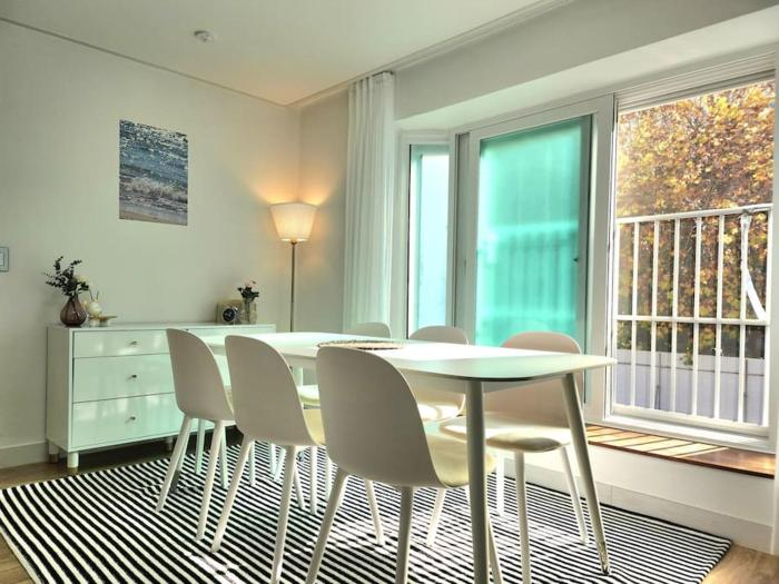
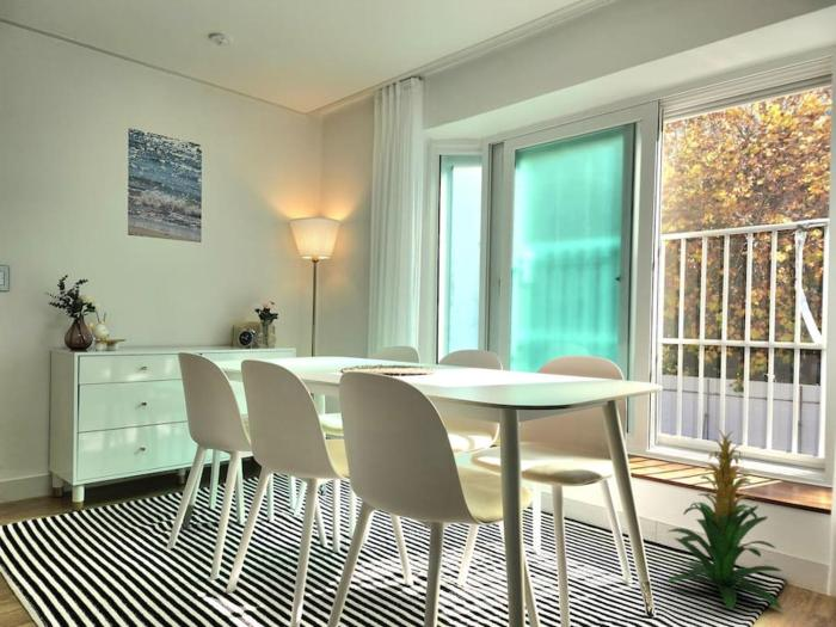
+ indoor plant [666,426,783,610]
